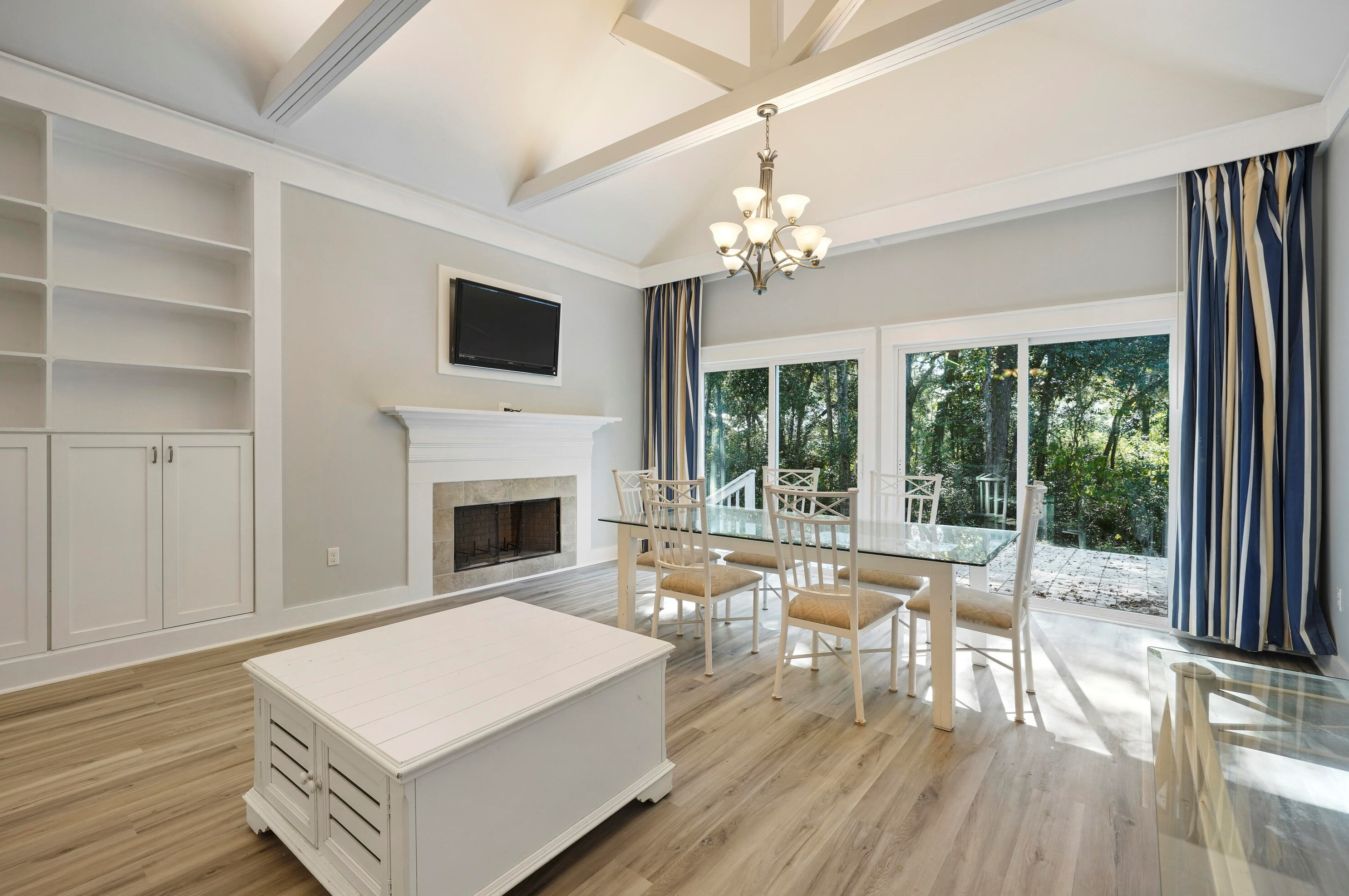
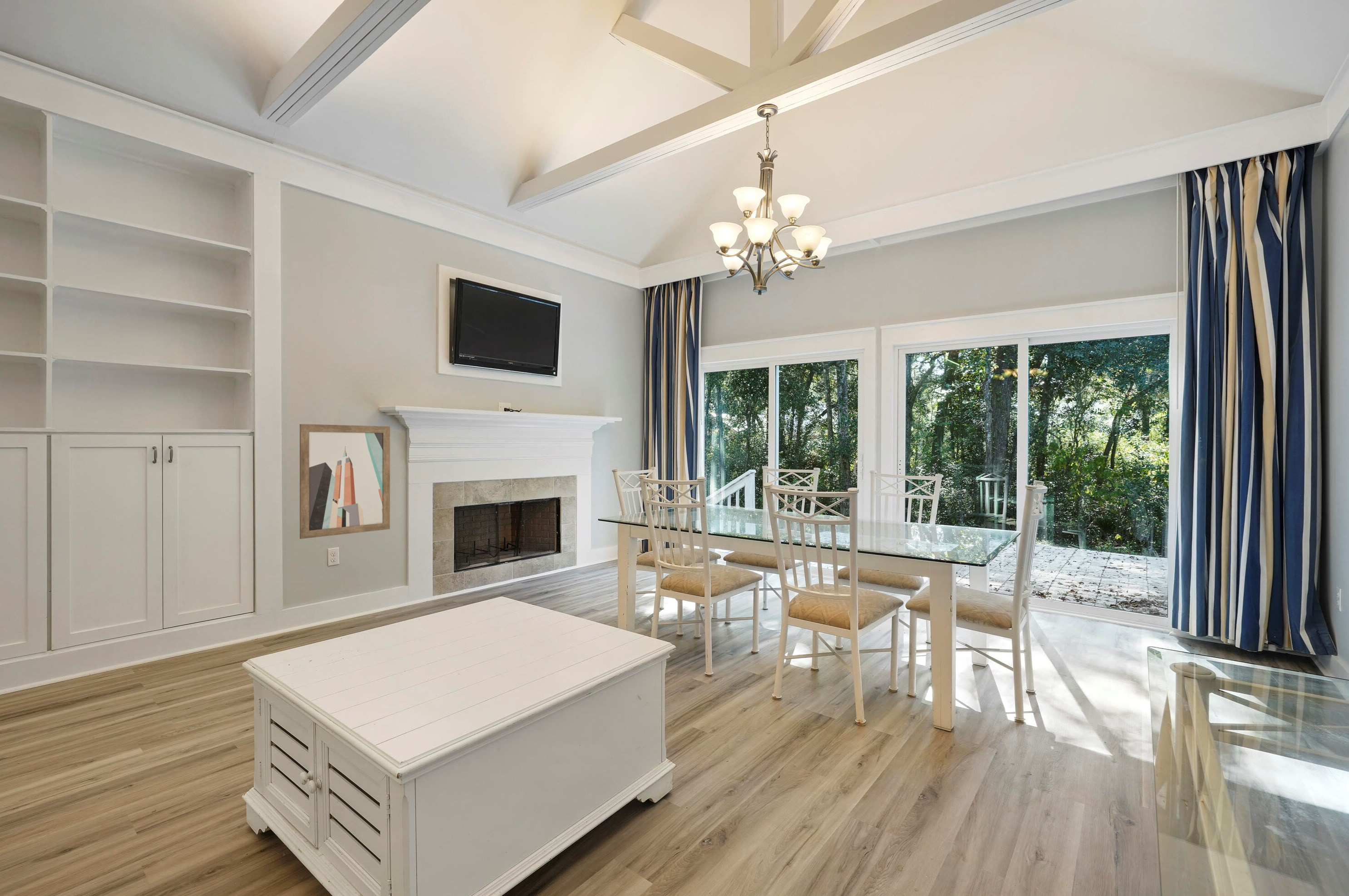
+ wall art [299,423,390,539]
